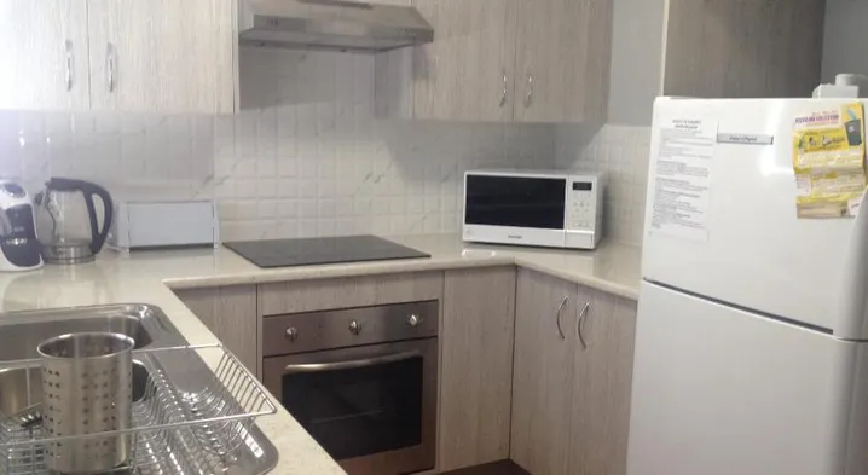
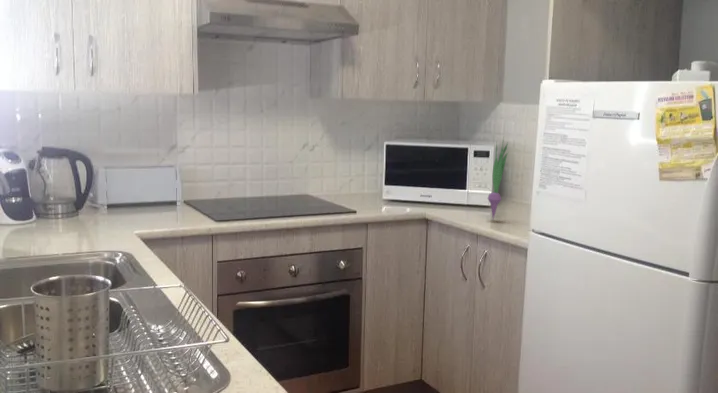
+ root vegetable [487,137,509,221]
